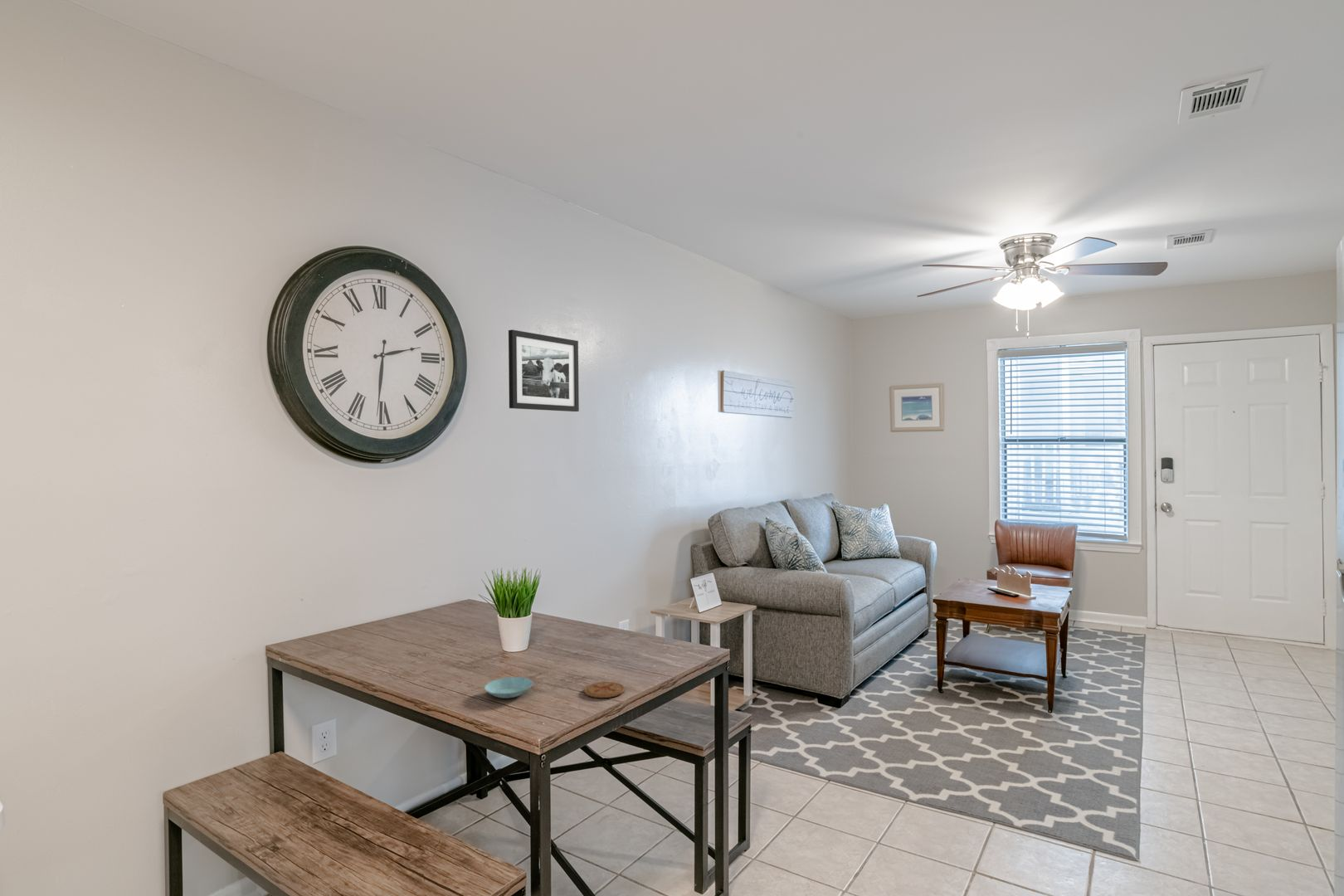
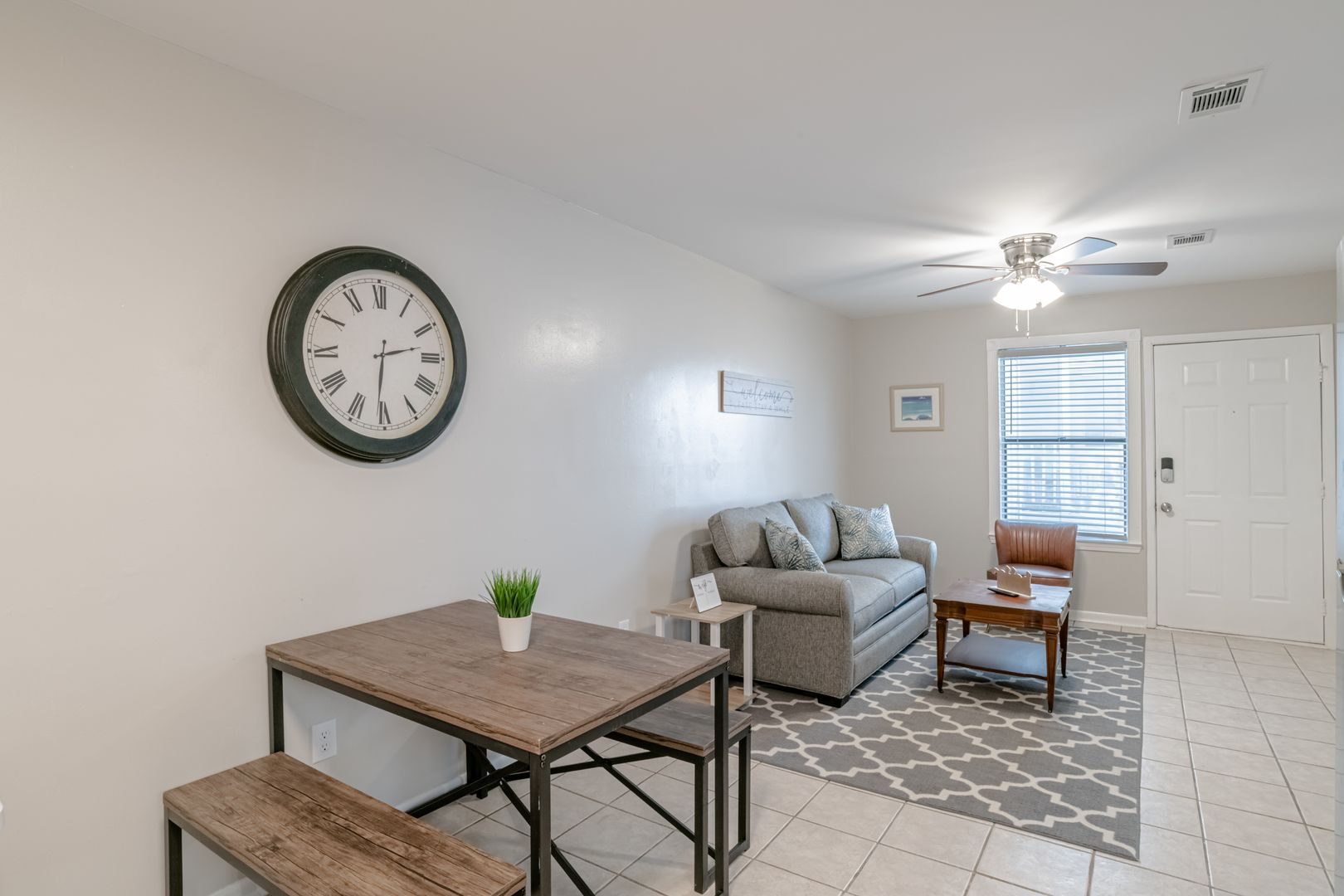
- saucer [484,676,534,699]
- picture frame [508,329,580,412]
- coaster [583,681,626,699]
